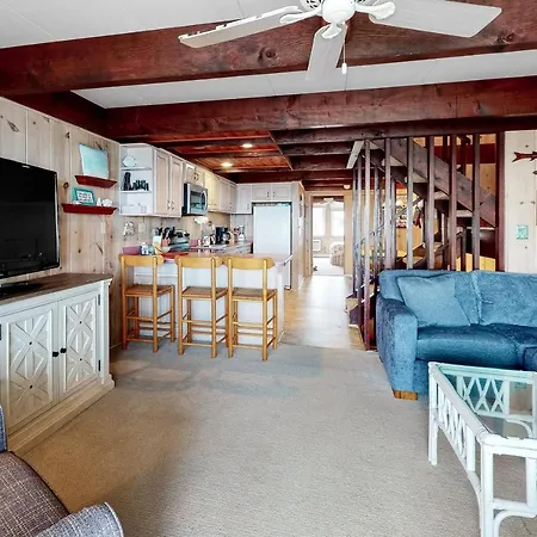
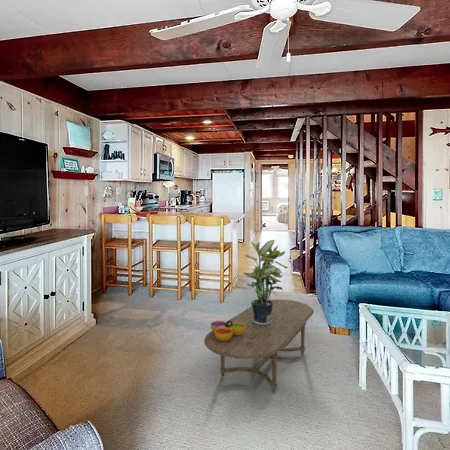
+ decorative bowl [210,319,246,341]
+ coffee table [203,298,315,394]
+ potted plant [242,239,289,325]
